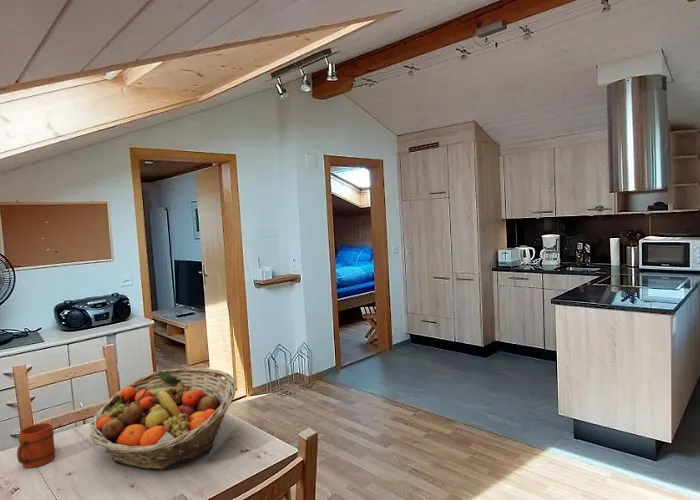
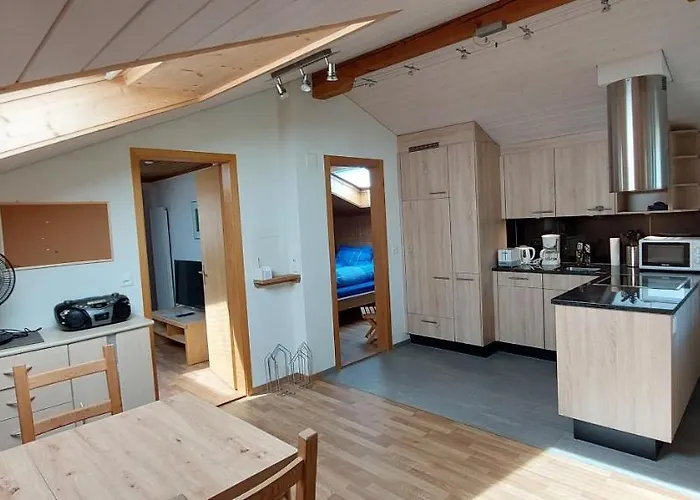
- fruit basket [89,367,237,470]
- mug [16,422,56,469]
